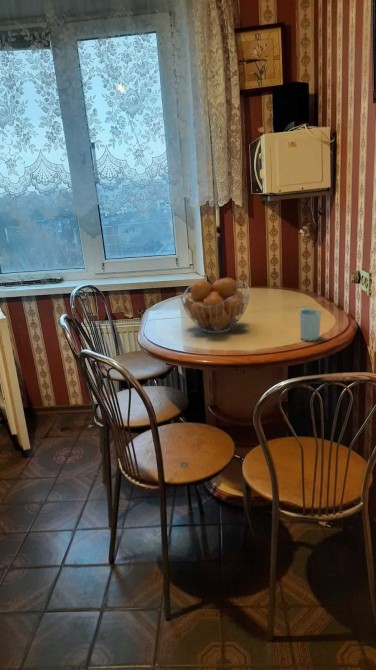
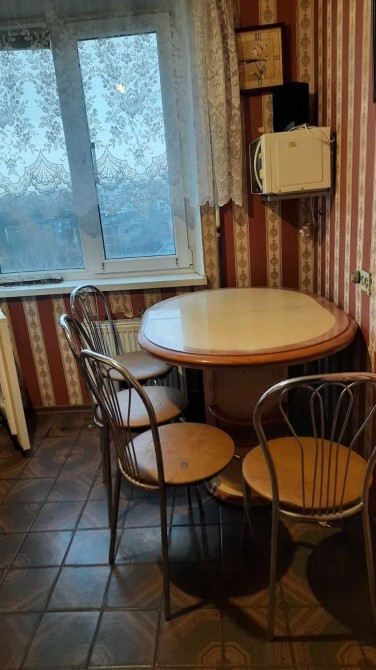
- cup [298,304,323,342]
- fruit basket [179,277,251,334]
